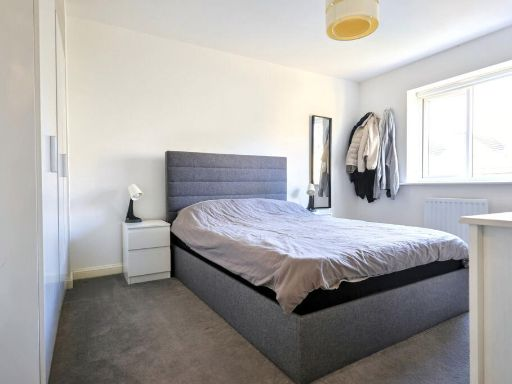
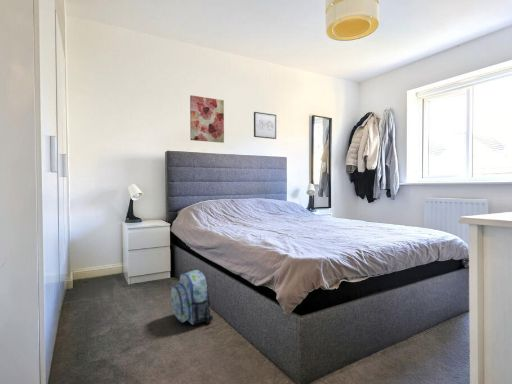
+ backpack [170,269,214,326]
+ wall art [189,94,225,144]
+ wall art [253,111,277,140]
